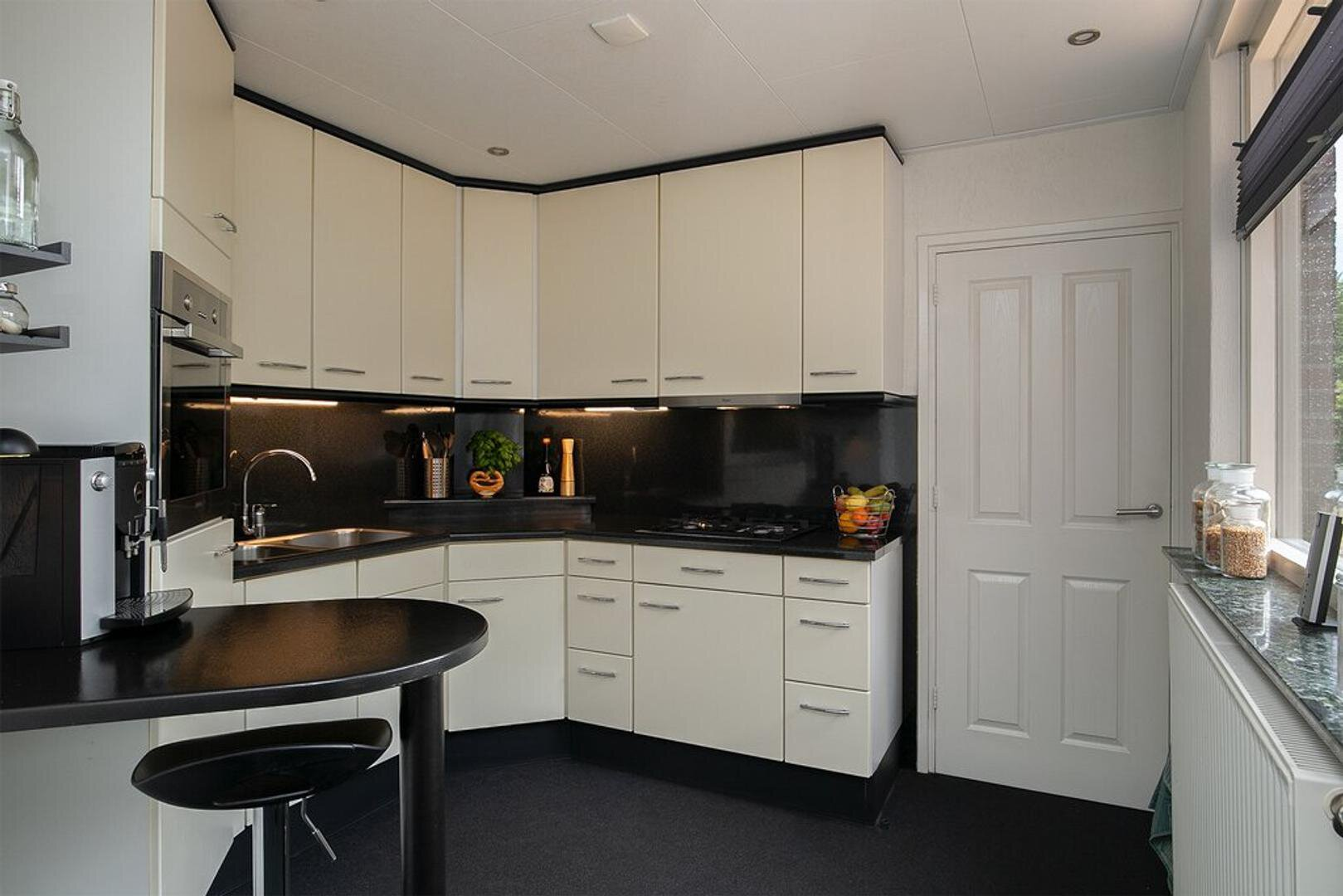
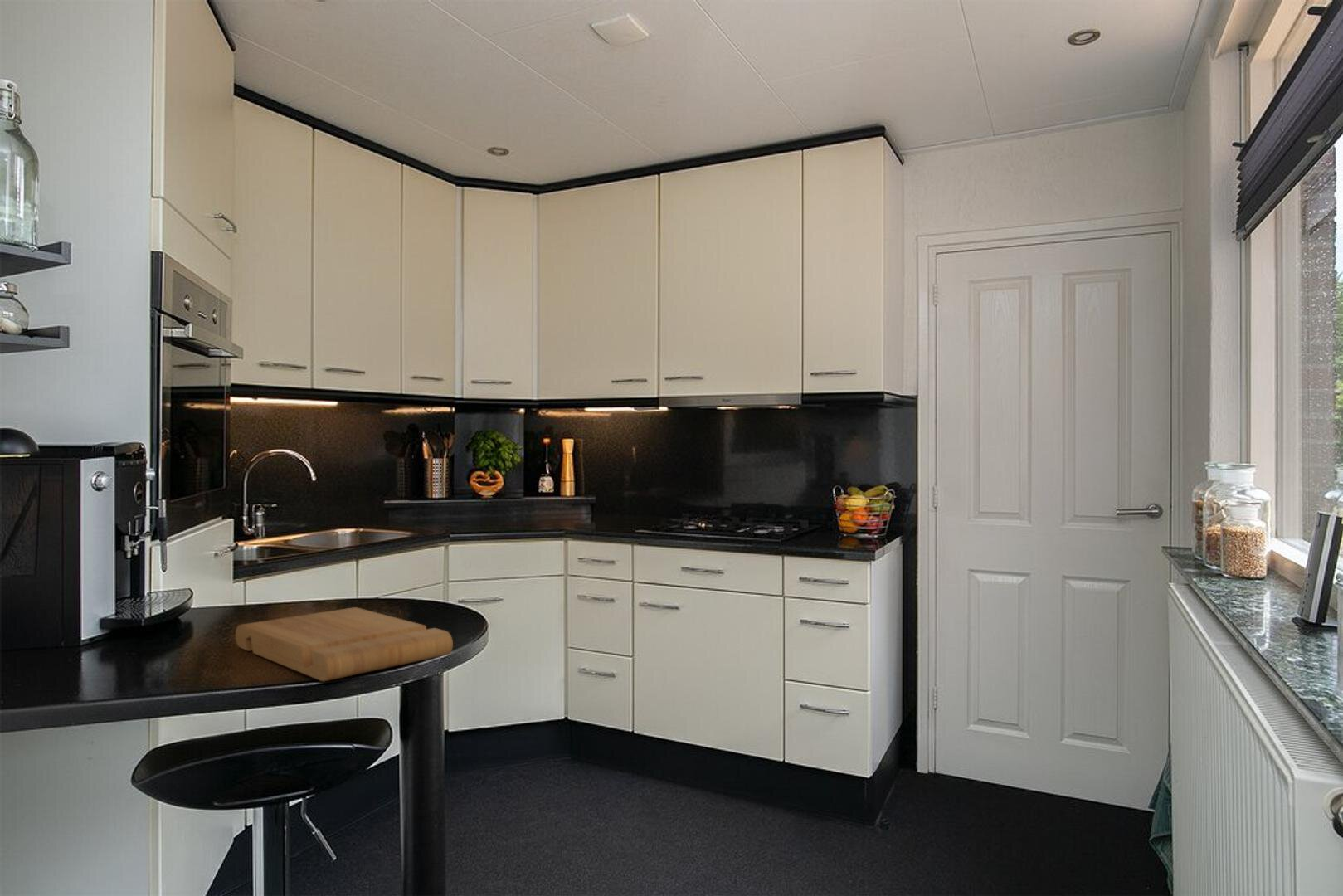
+ cutting board [235,606,454,682]
